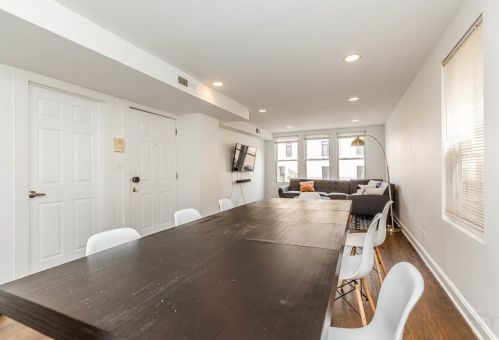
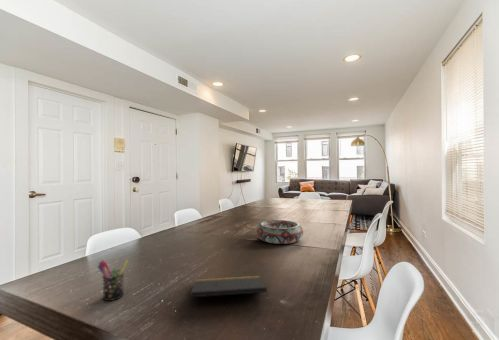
+ notepad [189,275,270,303]
+ pen holder [96,259,129,302]
+ decorative bowl [255,219,304,245]
